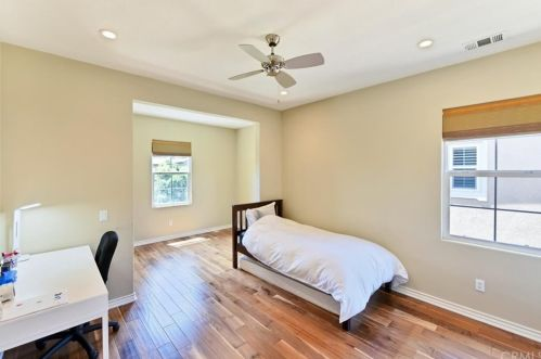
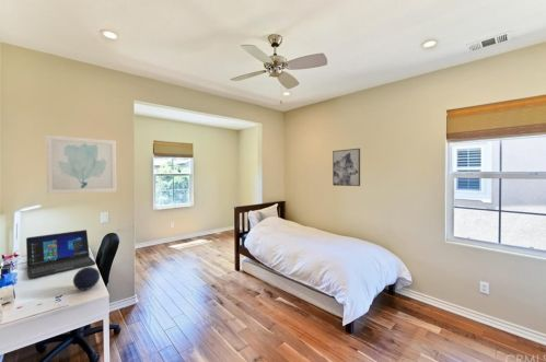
+ decorative orb [72,266,101,291]
+ laptop [25,229,97,279]
+ wall art [332,148,361,187]
+ wall art [45,133,118,195]
